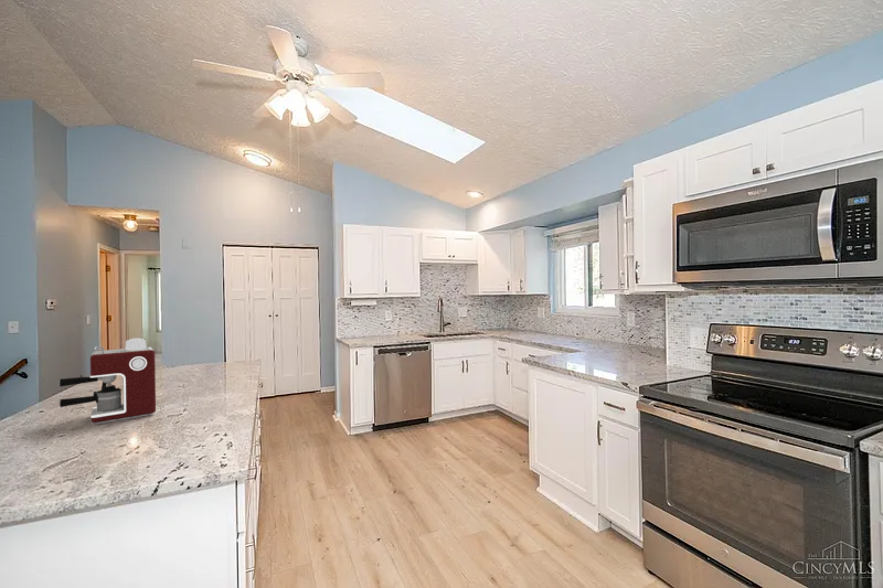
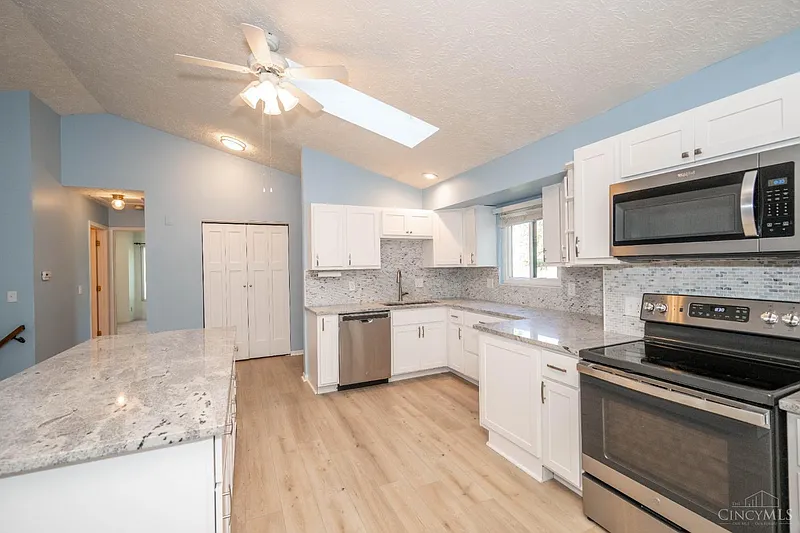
- coffee maker [57,336,157,424]
